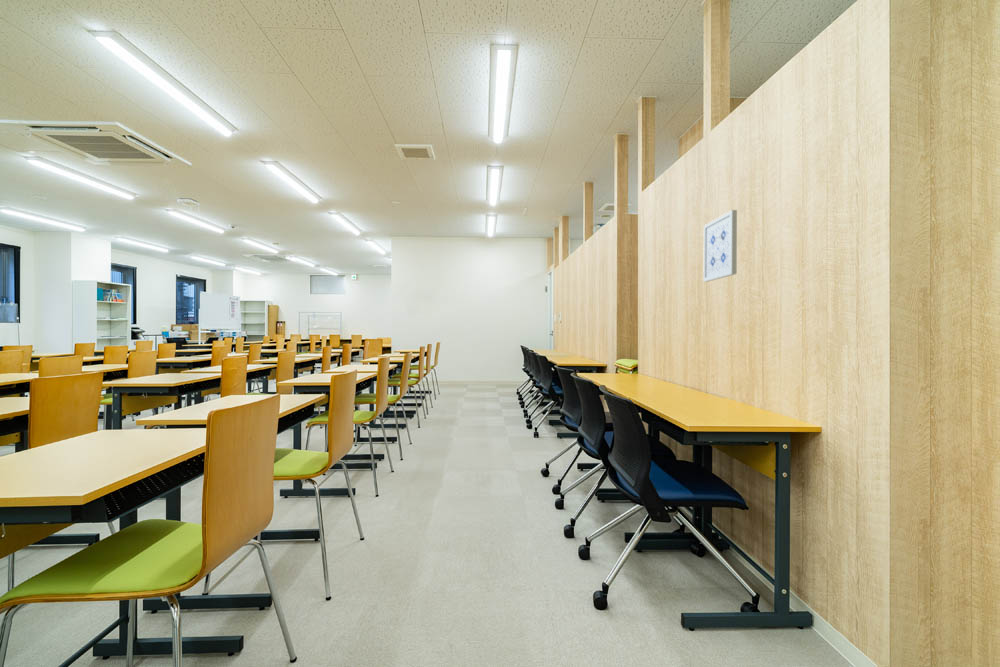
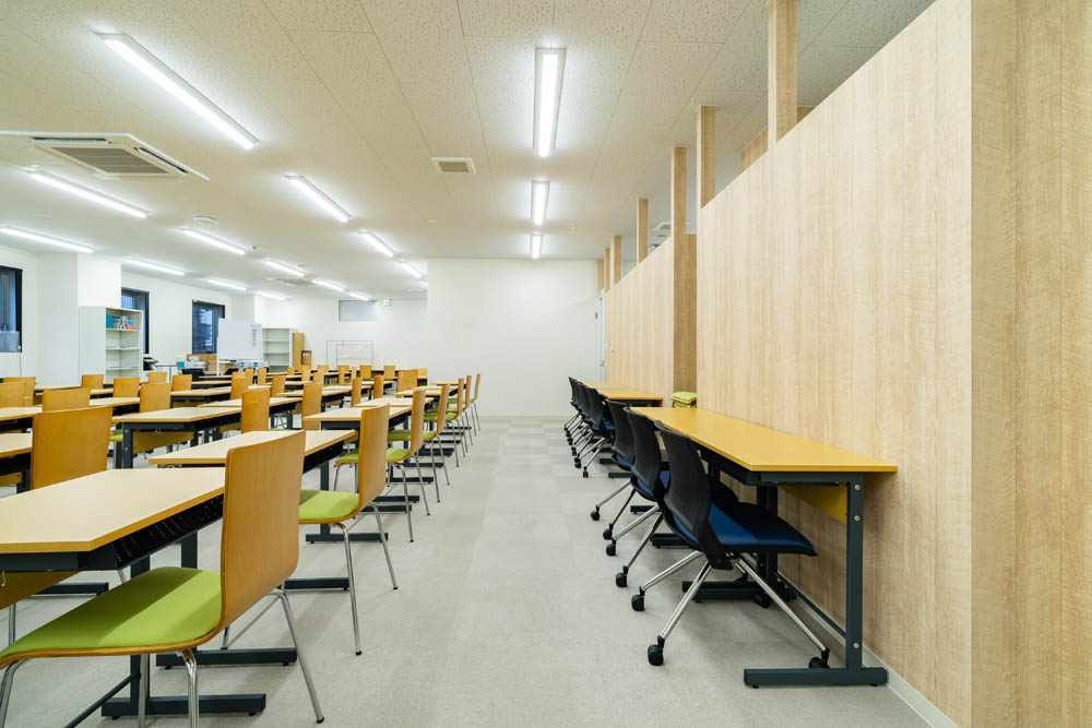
- wall art [702,209,738,283]
